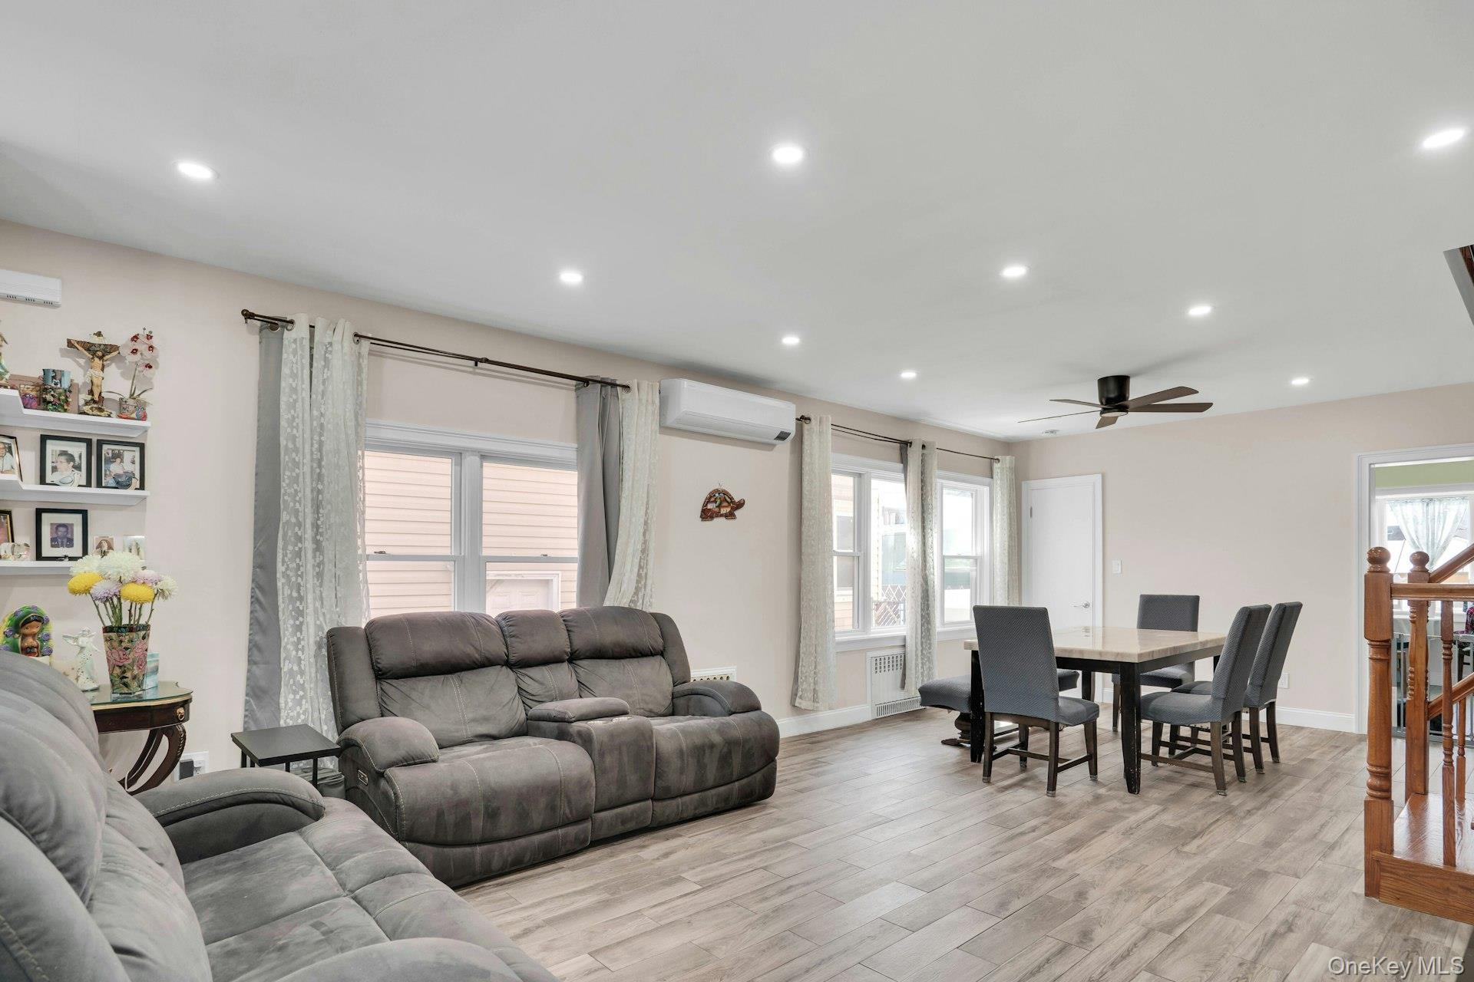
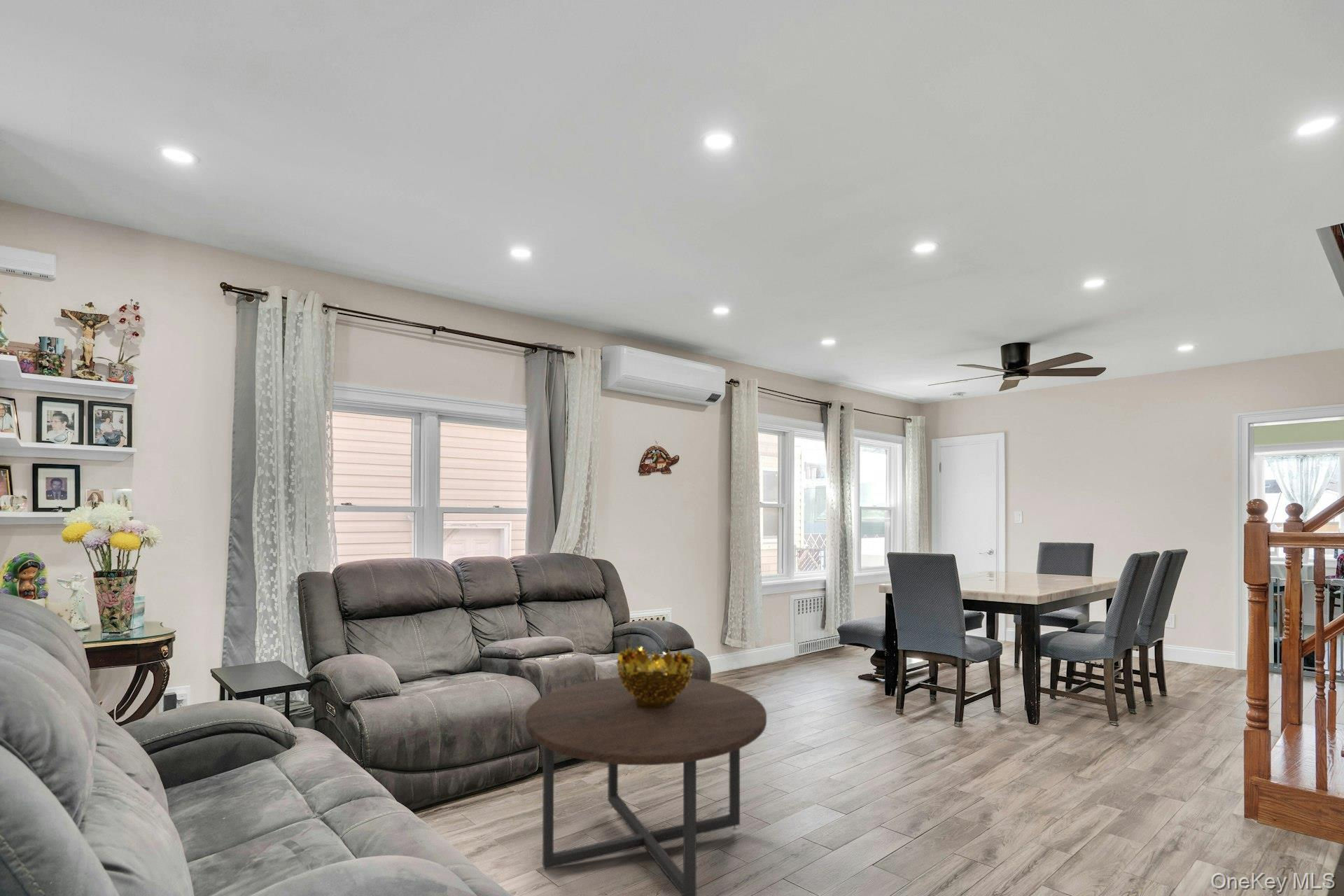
+ coffee table [525,676,767,896]
+ decorative bowl [616,645,694,709]
